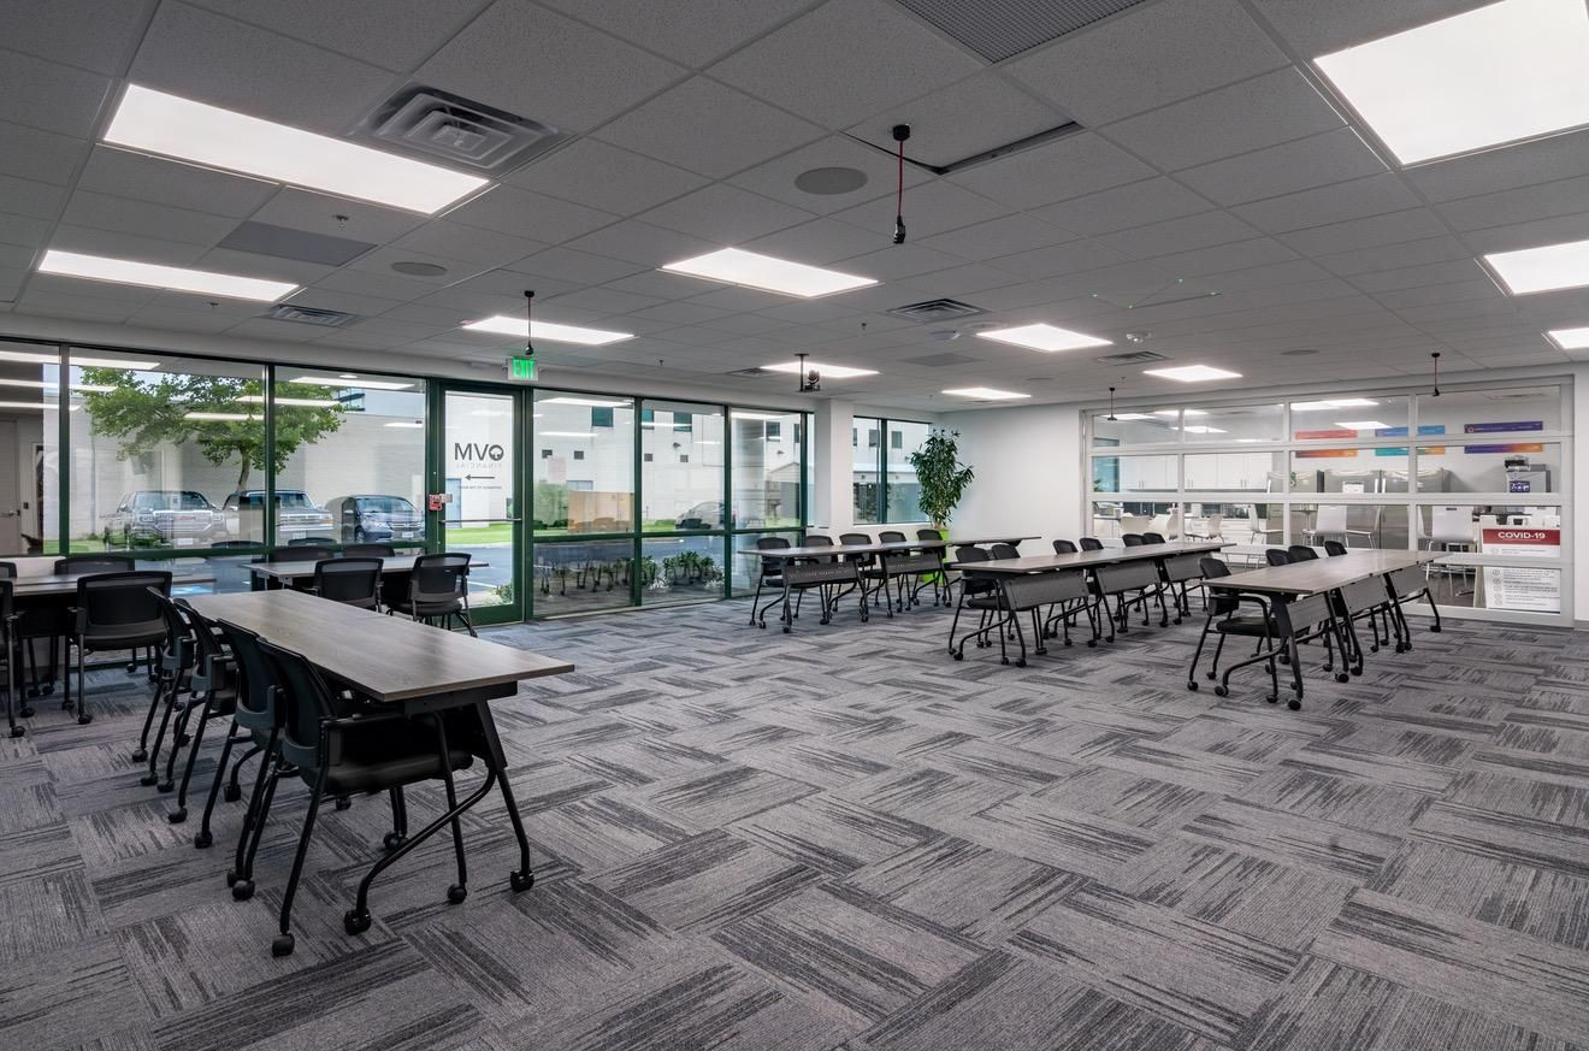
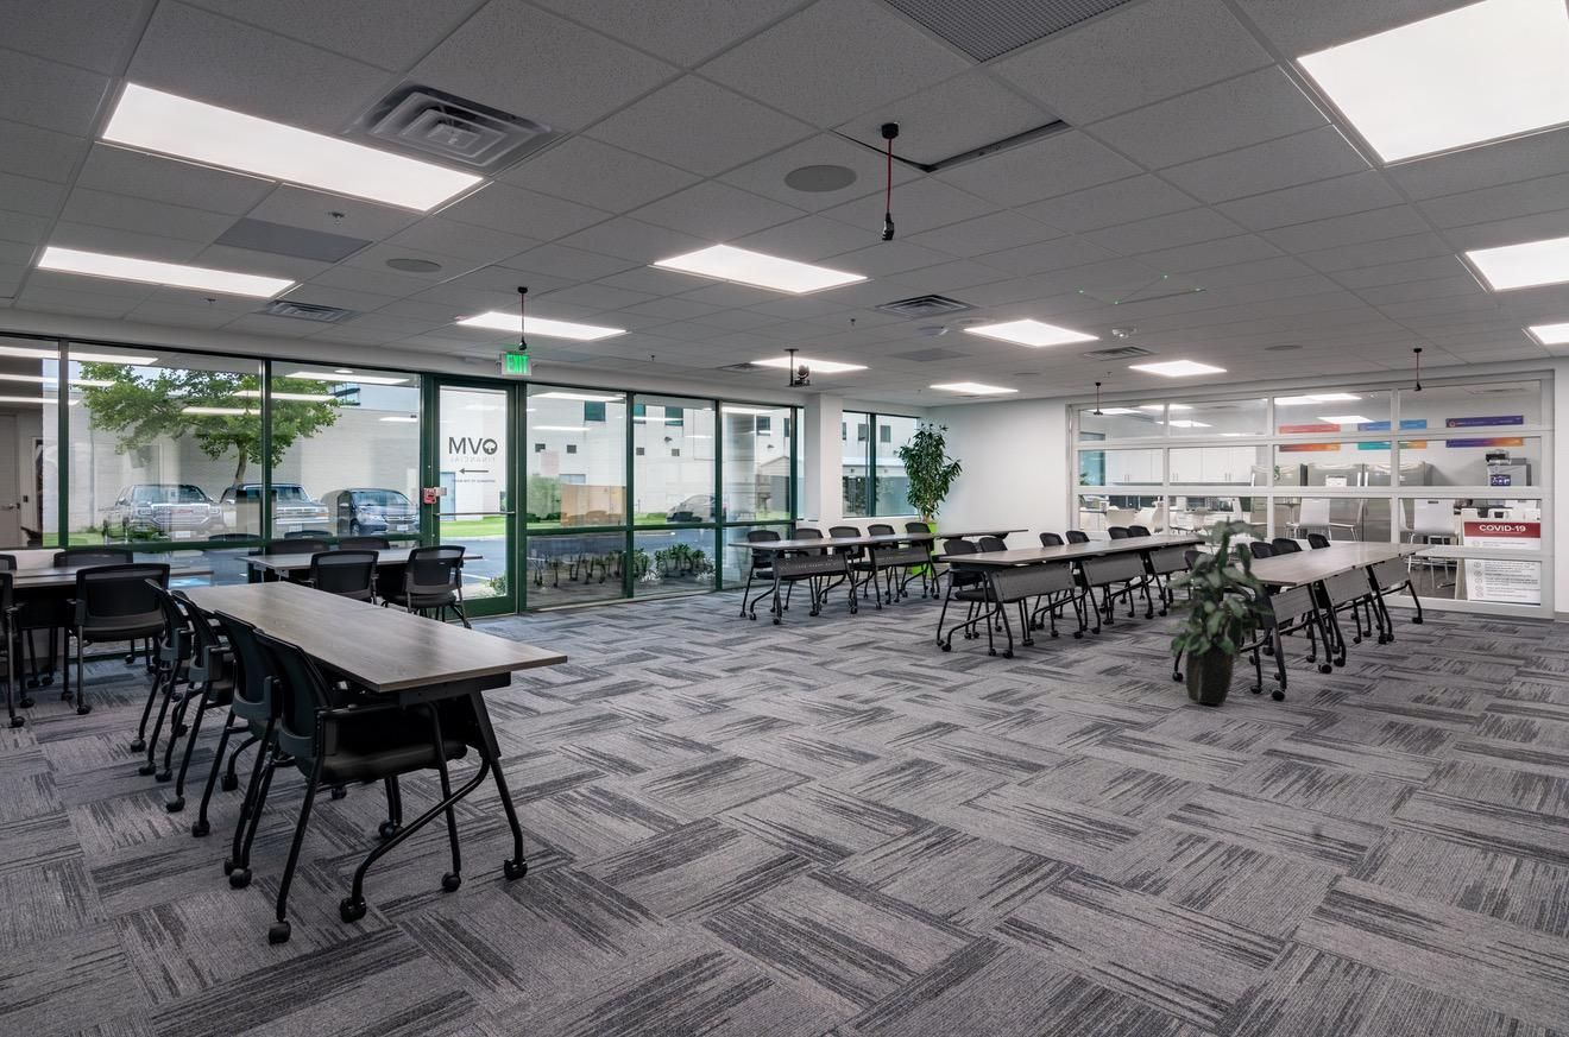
+ indoor plant [1161,510,1278,707]
